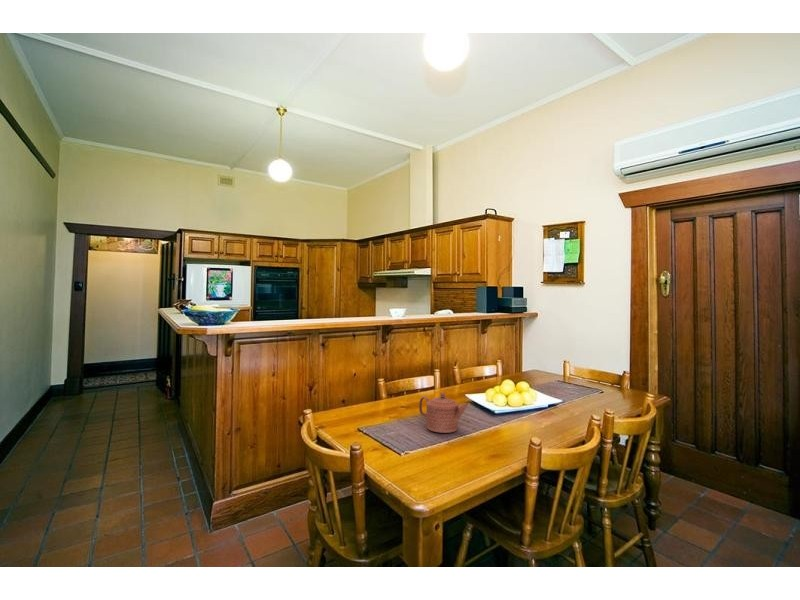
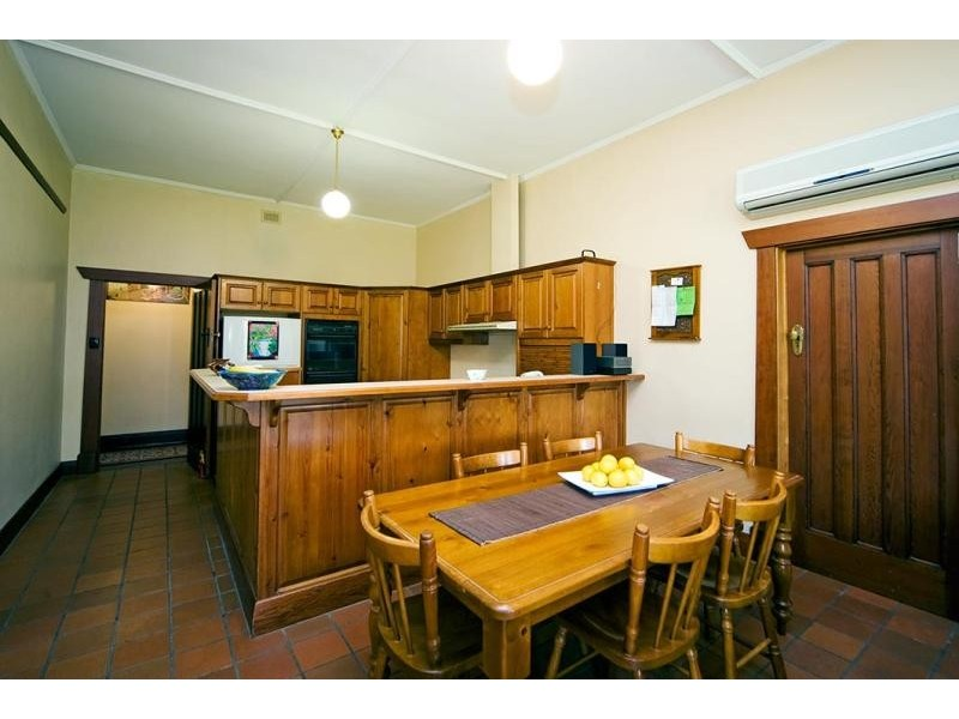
- teapot [418,391,470,434]
